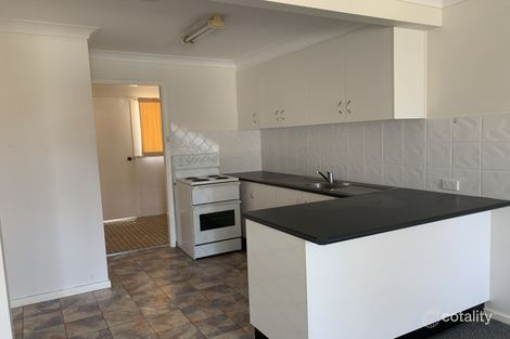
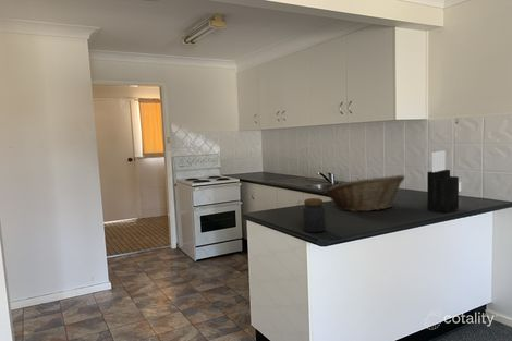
+ fruit basket [324,174,405,212]
+ jar [302,197,327,234]
+ knife block [426,149,460,215]
